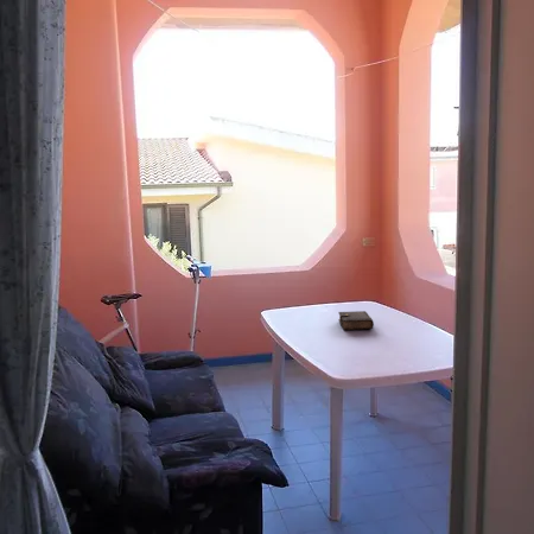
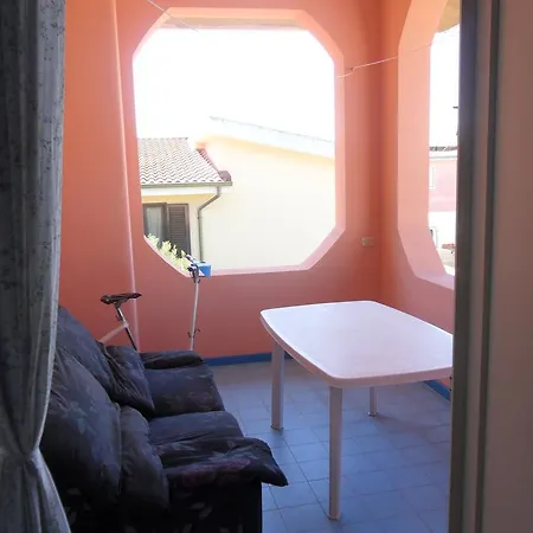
- book [337,310,375,331]
